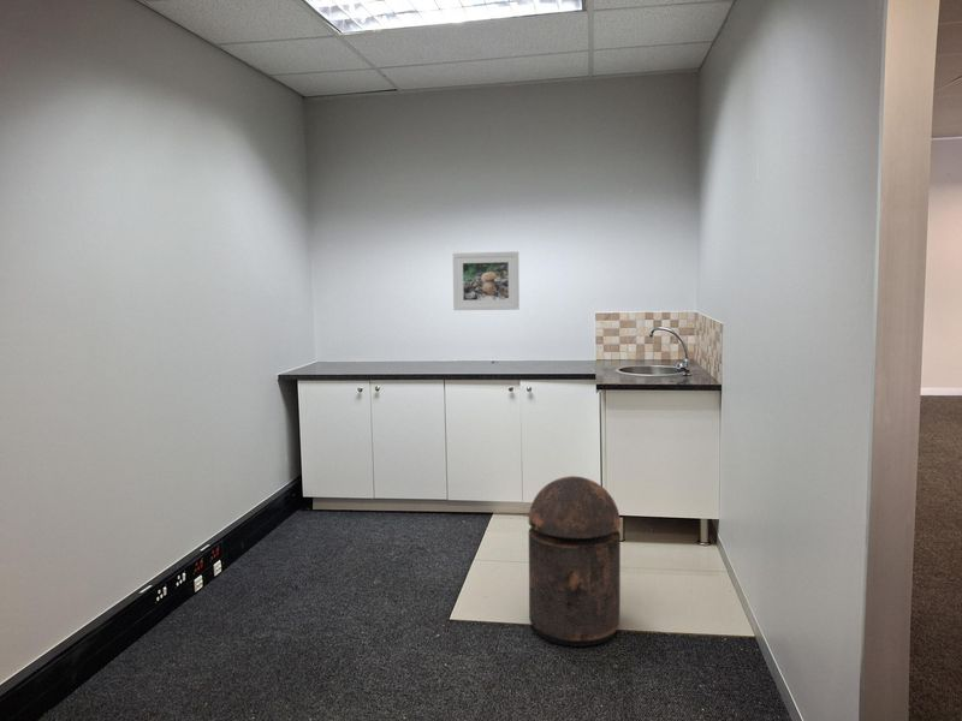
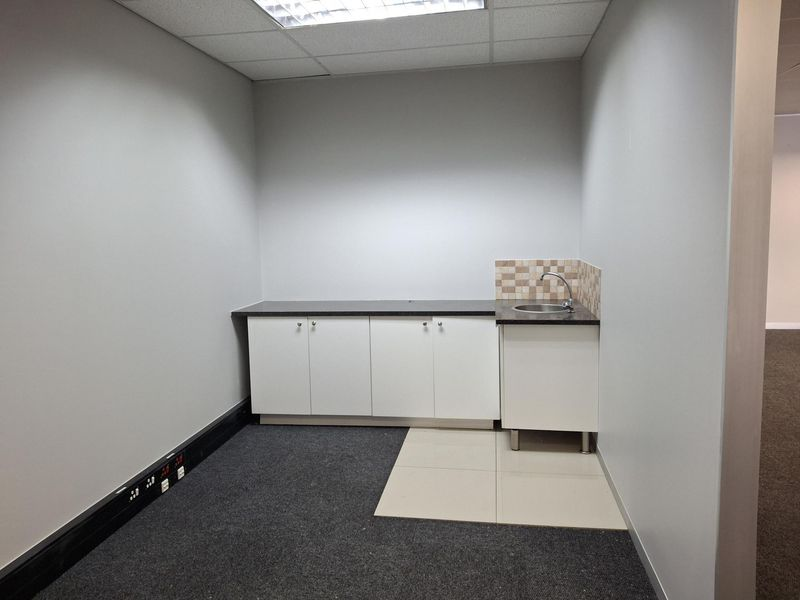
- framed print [452,250,521,311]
- trash can [528,475,622,648]
